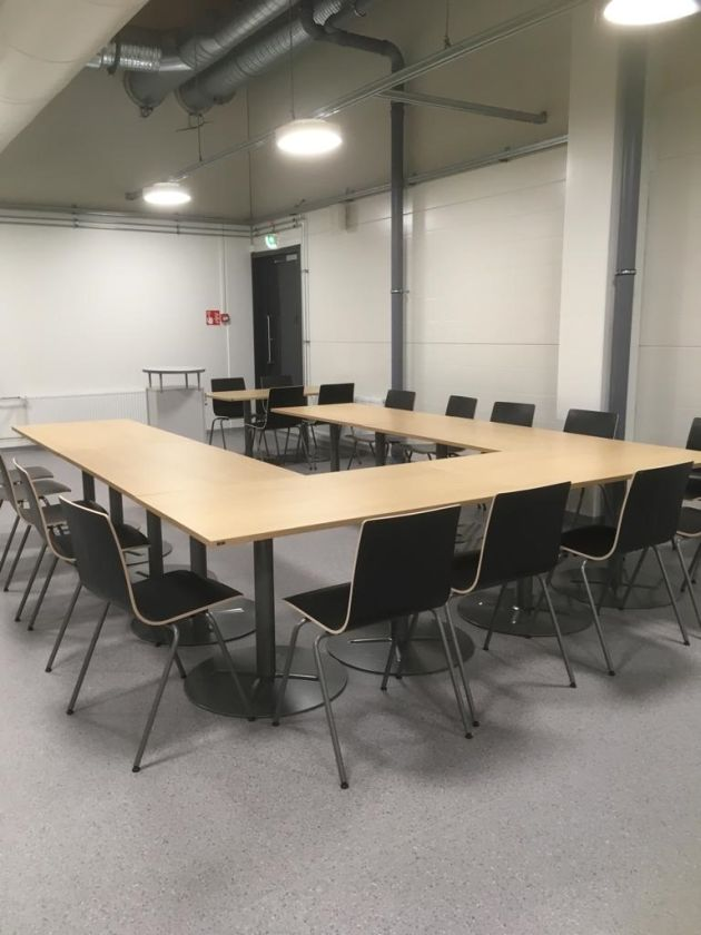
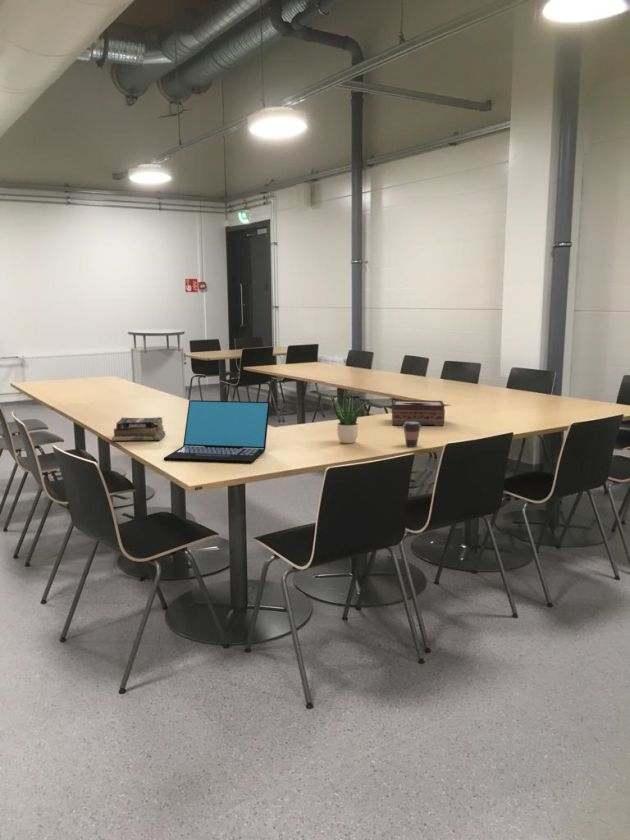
+ coffee cup [402,422,422,448]
+ book [111,416,167,441]
+ potted plant [327,387,369,444]
+ laptop [163,399,271,465]
+ tissue box [391,399,446,427]
